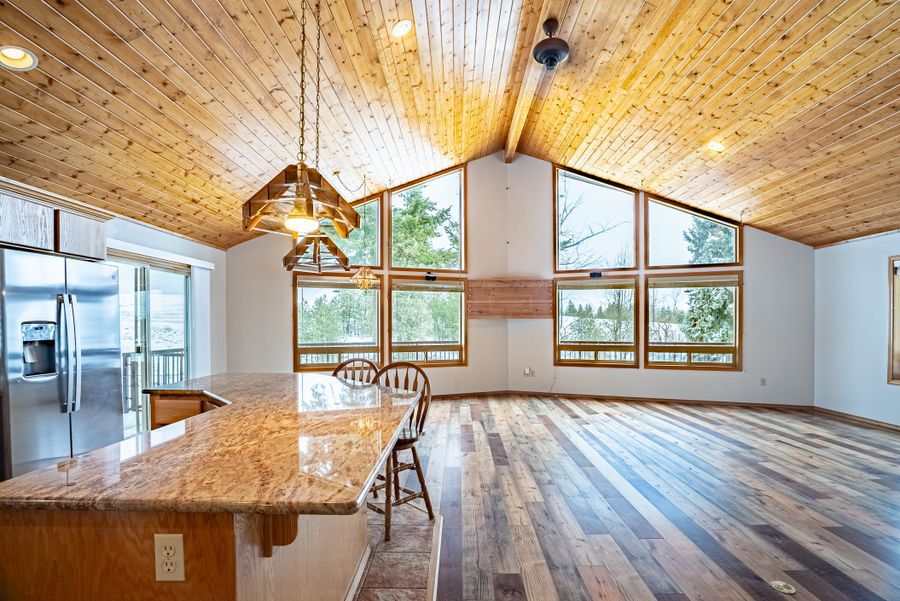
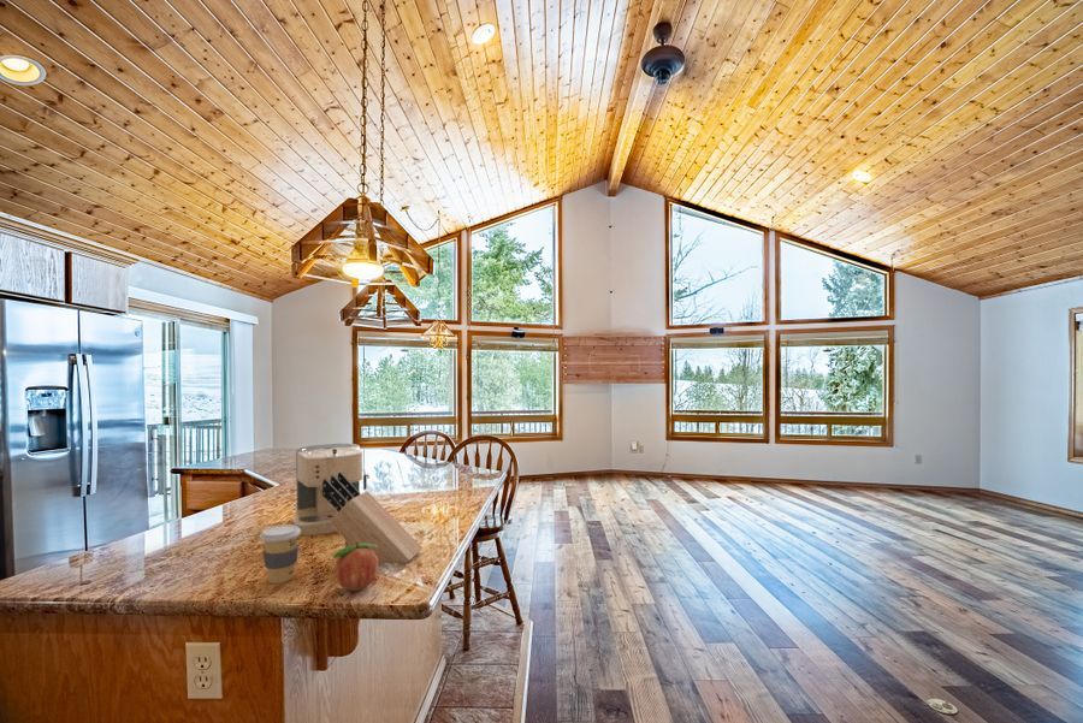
+ fruit [332,540,380,592]
+ coffee maker [292,443,371,537]
+ knife block [322,472,424,564]
+ coffee cup [259,523,302,585]
